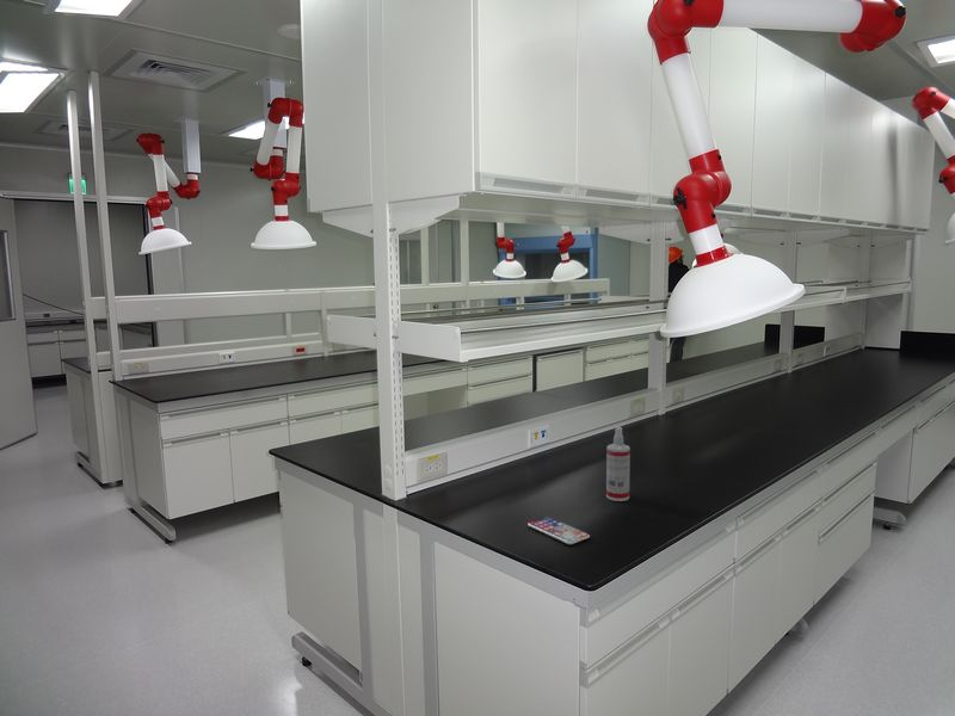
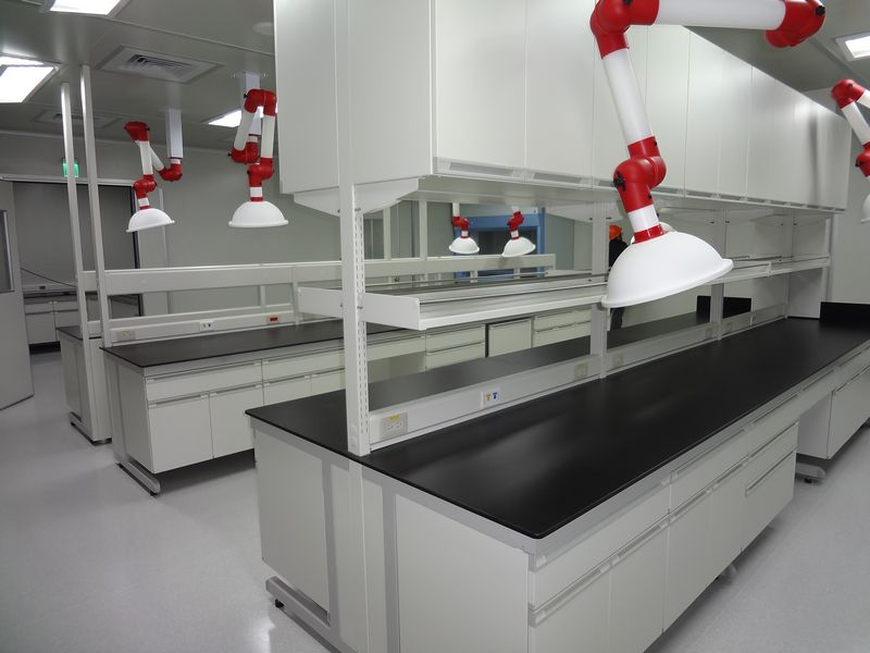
- smartphone [526,516,591,545]
- spray bottle [605,426,631,502]
